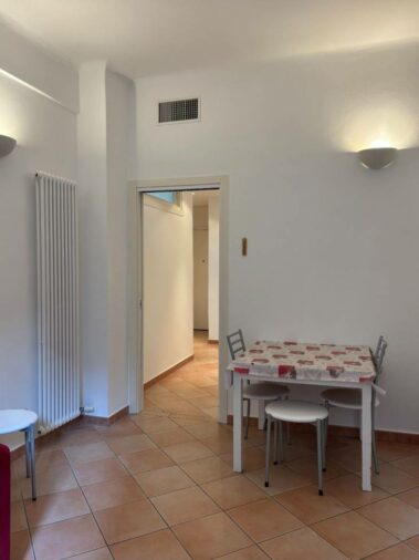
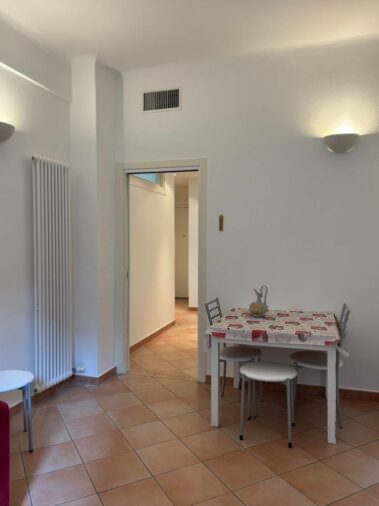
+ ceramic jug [248,284,269,318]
